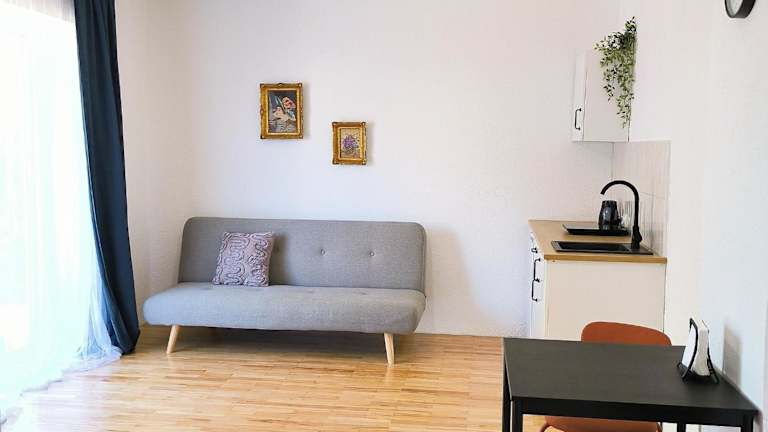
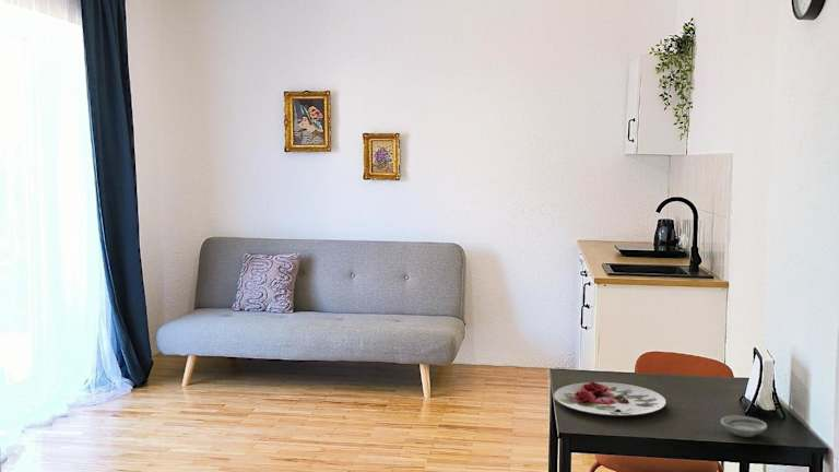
+ plate [553,381,667,416]
+ saucer [720,415,768,438]
